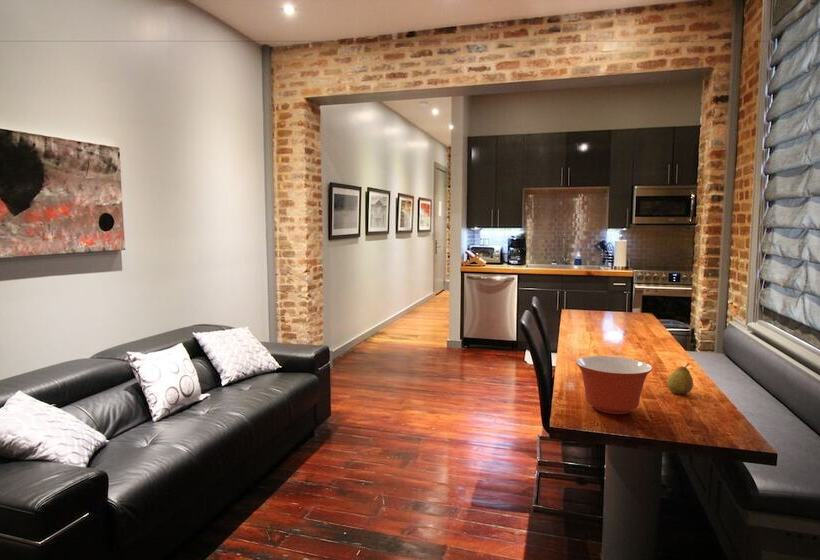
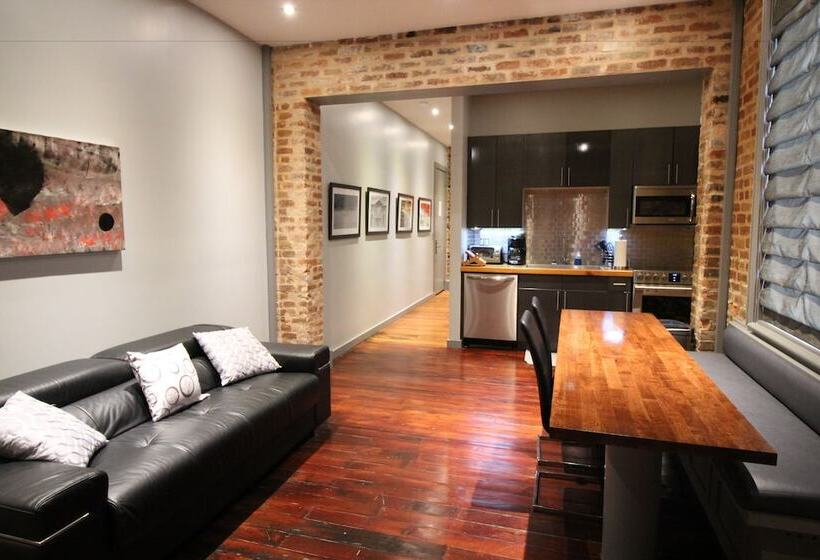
- fruit [666,362,694,395]
- mixing bowl [575,355,653,415]
